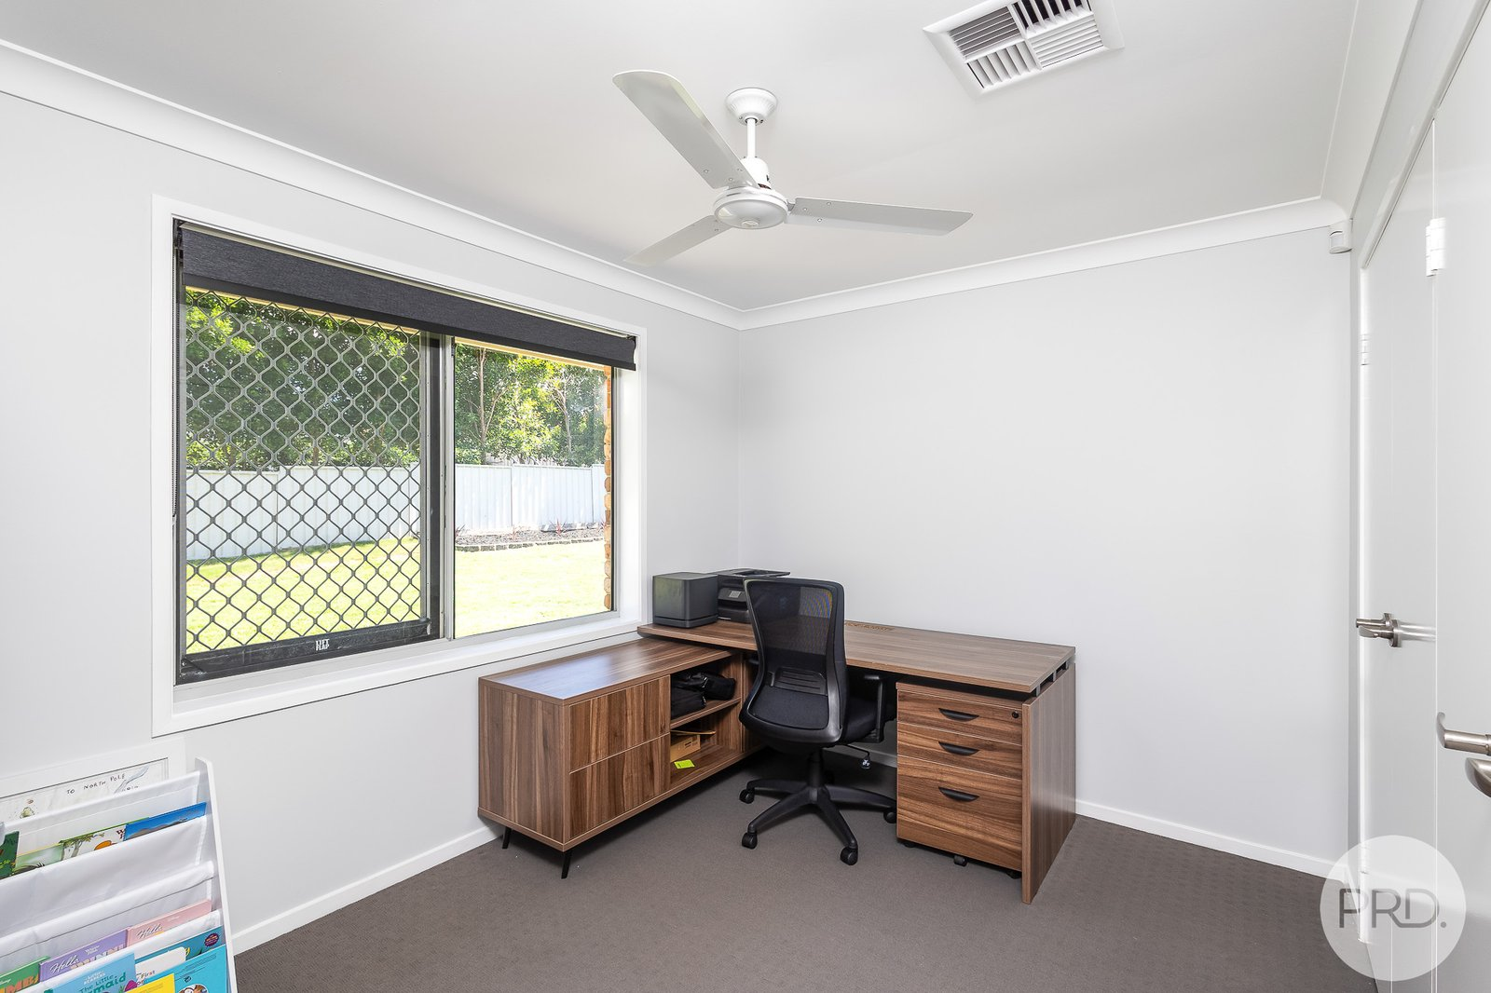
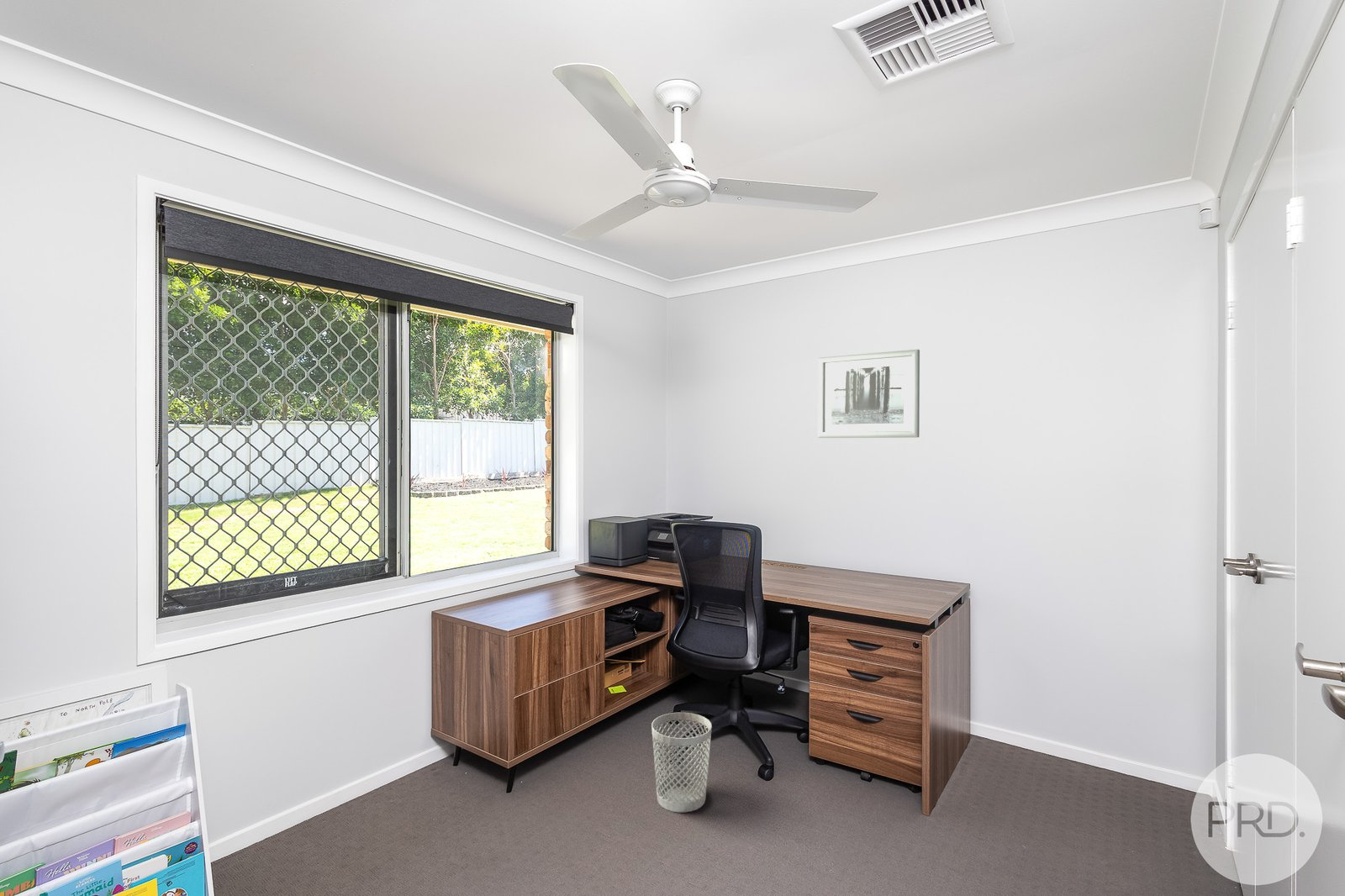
+ wall art [817,349,920,439]
+ wastebasket [651,712,713,813]
